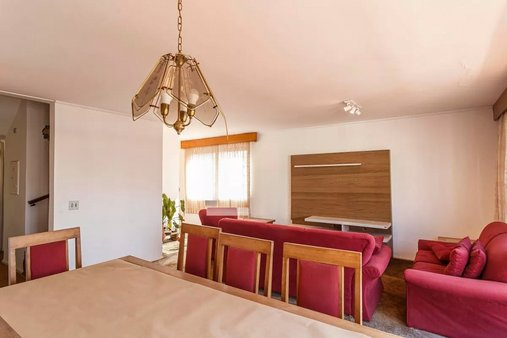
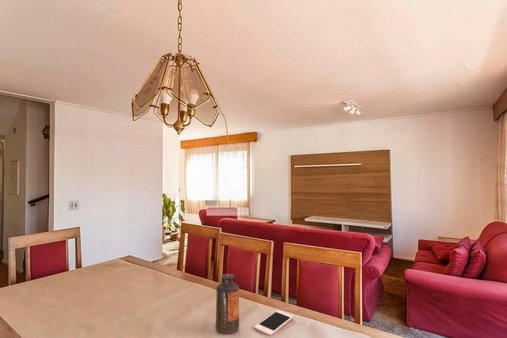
+ bottle [215,273,240,335]
+ cell phone [253,309,294,337]
